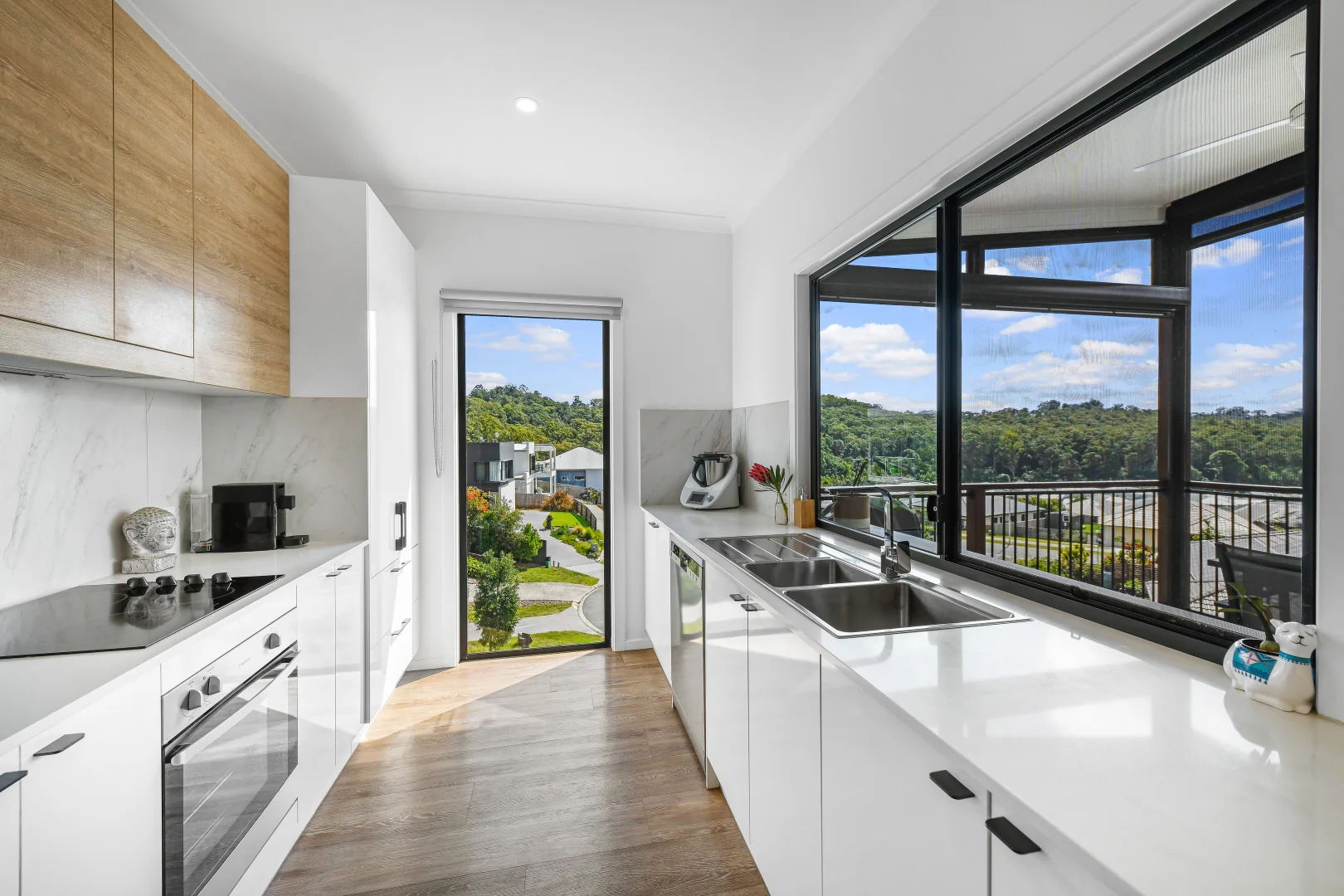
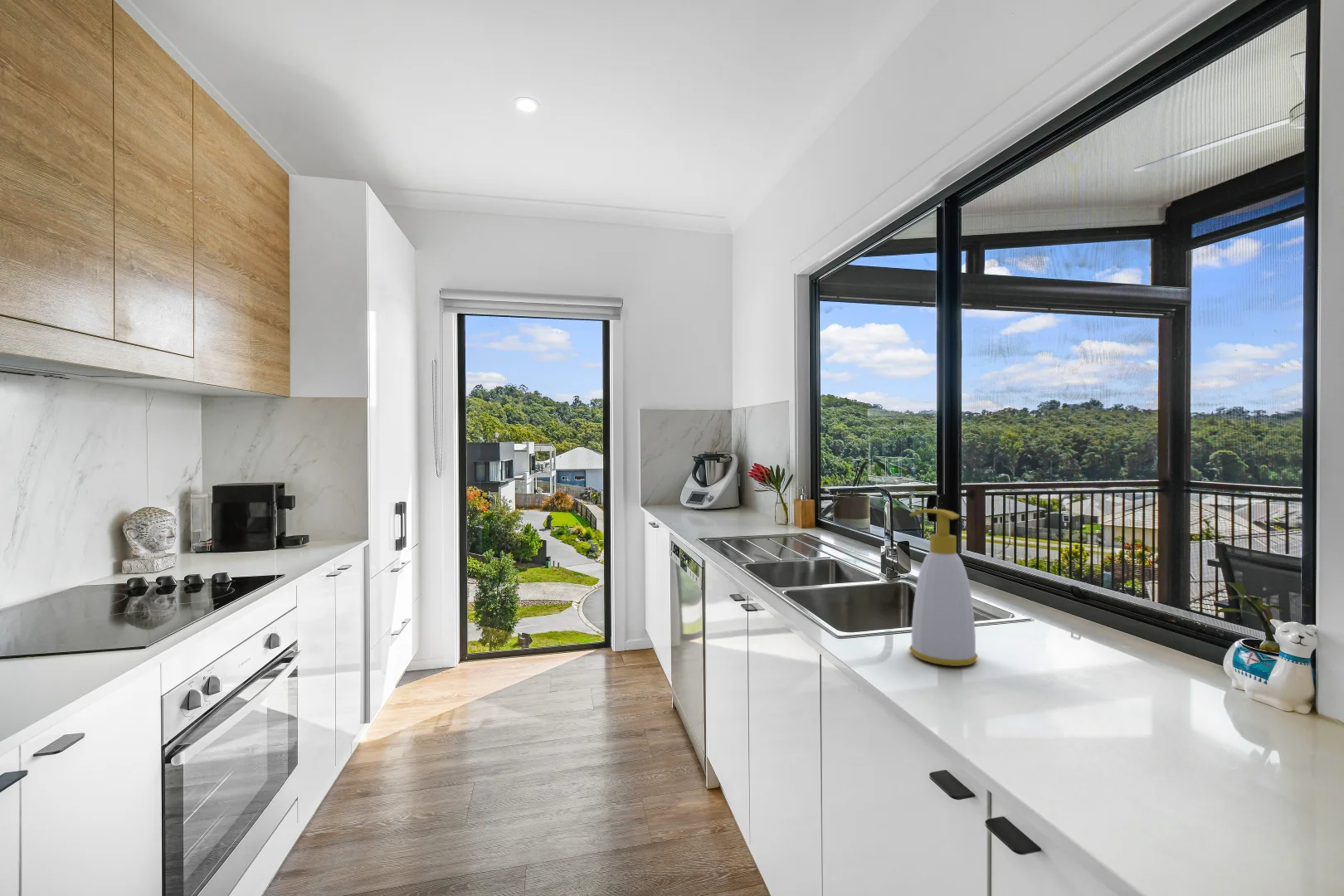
+ soap bottle [908,508,979,667]
